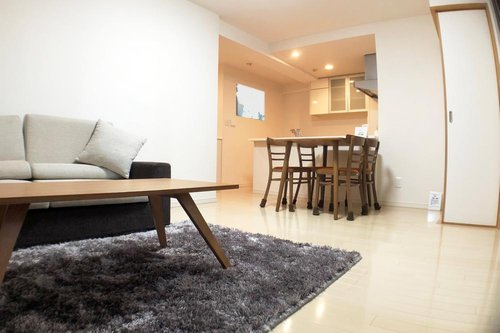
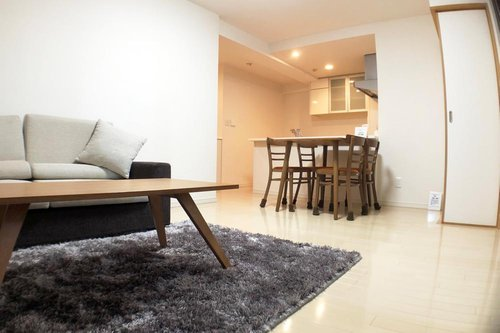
- wall art [235,83,265,121]
